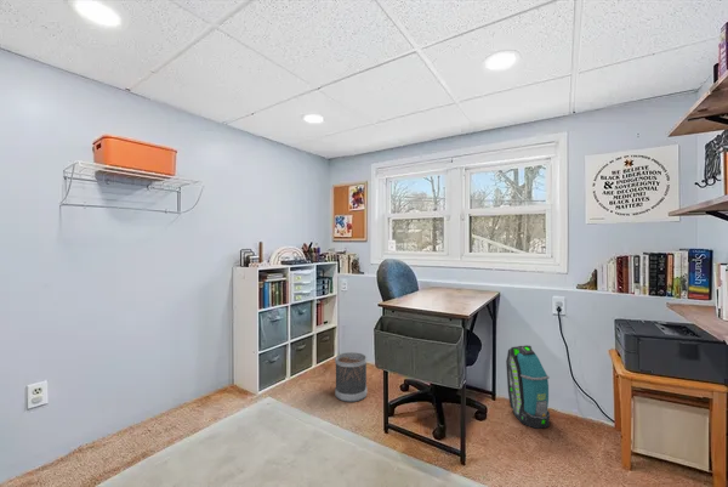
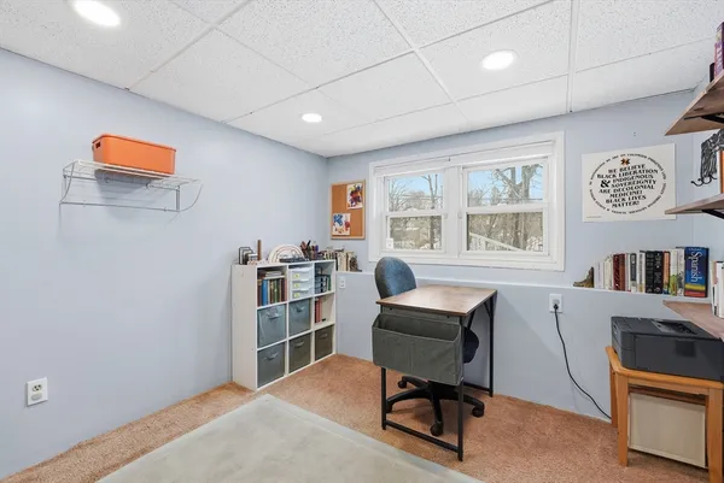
- wastebasket [334,351,368,403]
- backpack [505,344,551,430]
